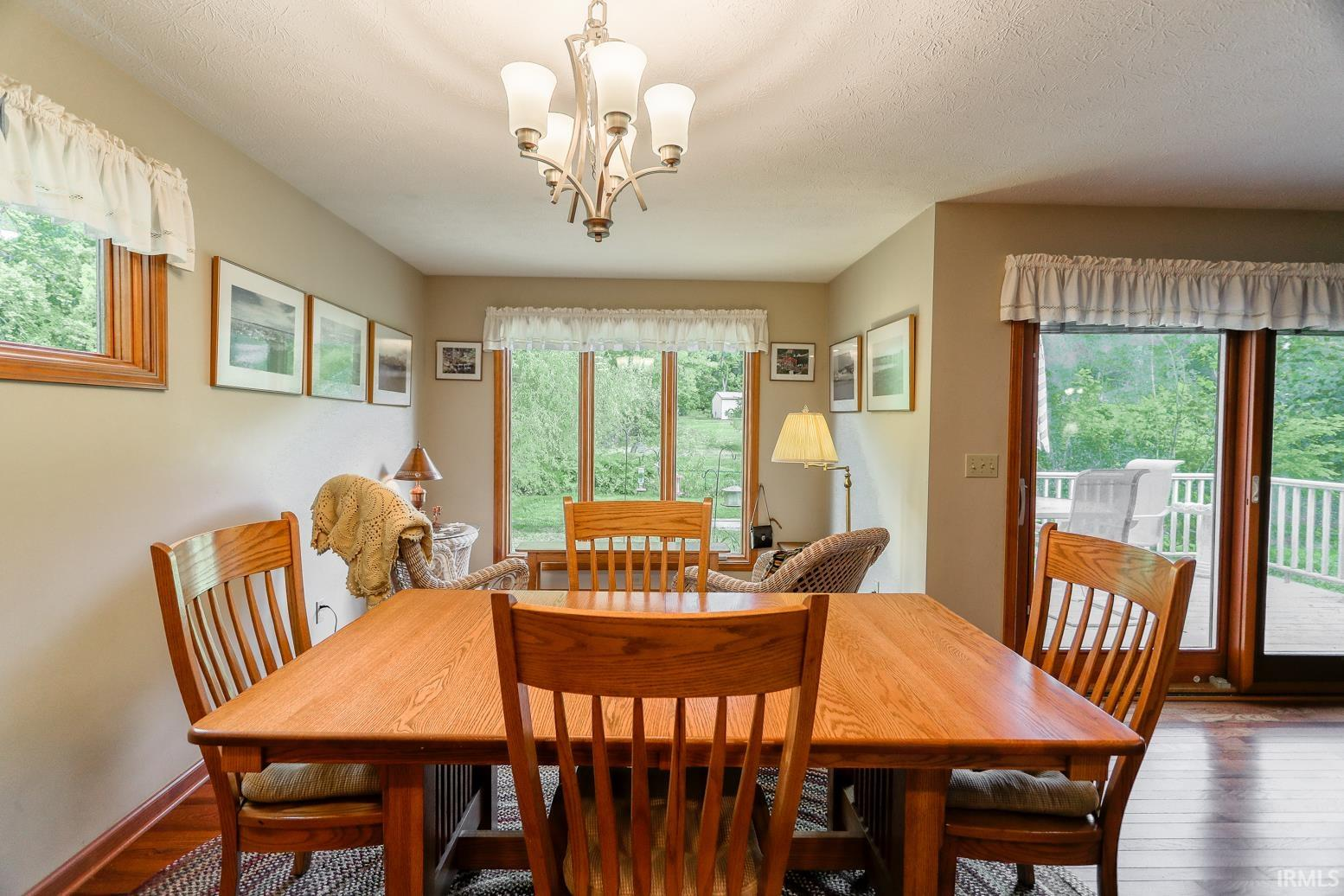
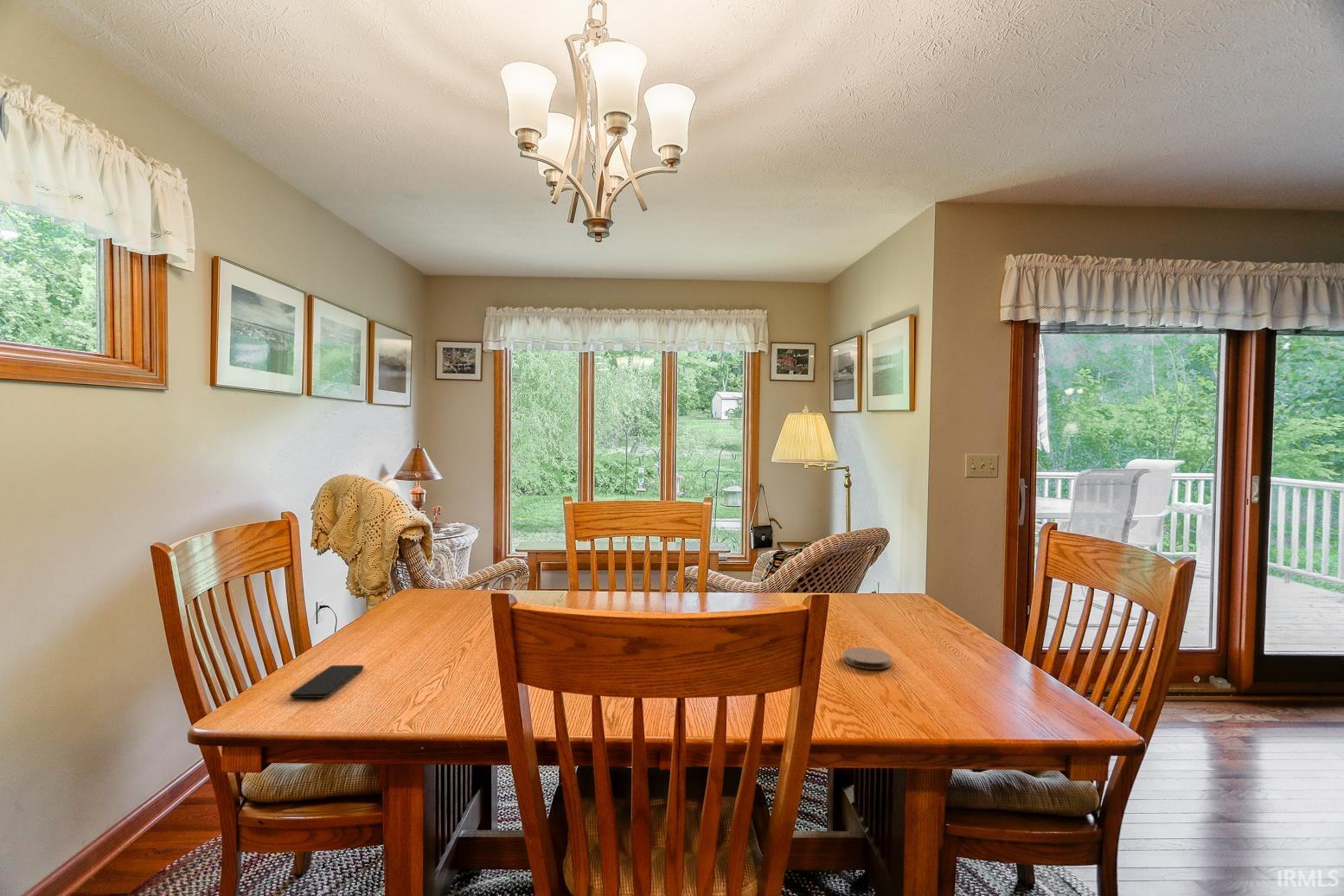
+ coaster [842,647,893,670]
+ smartphone [289,664,365,699]
